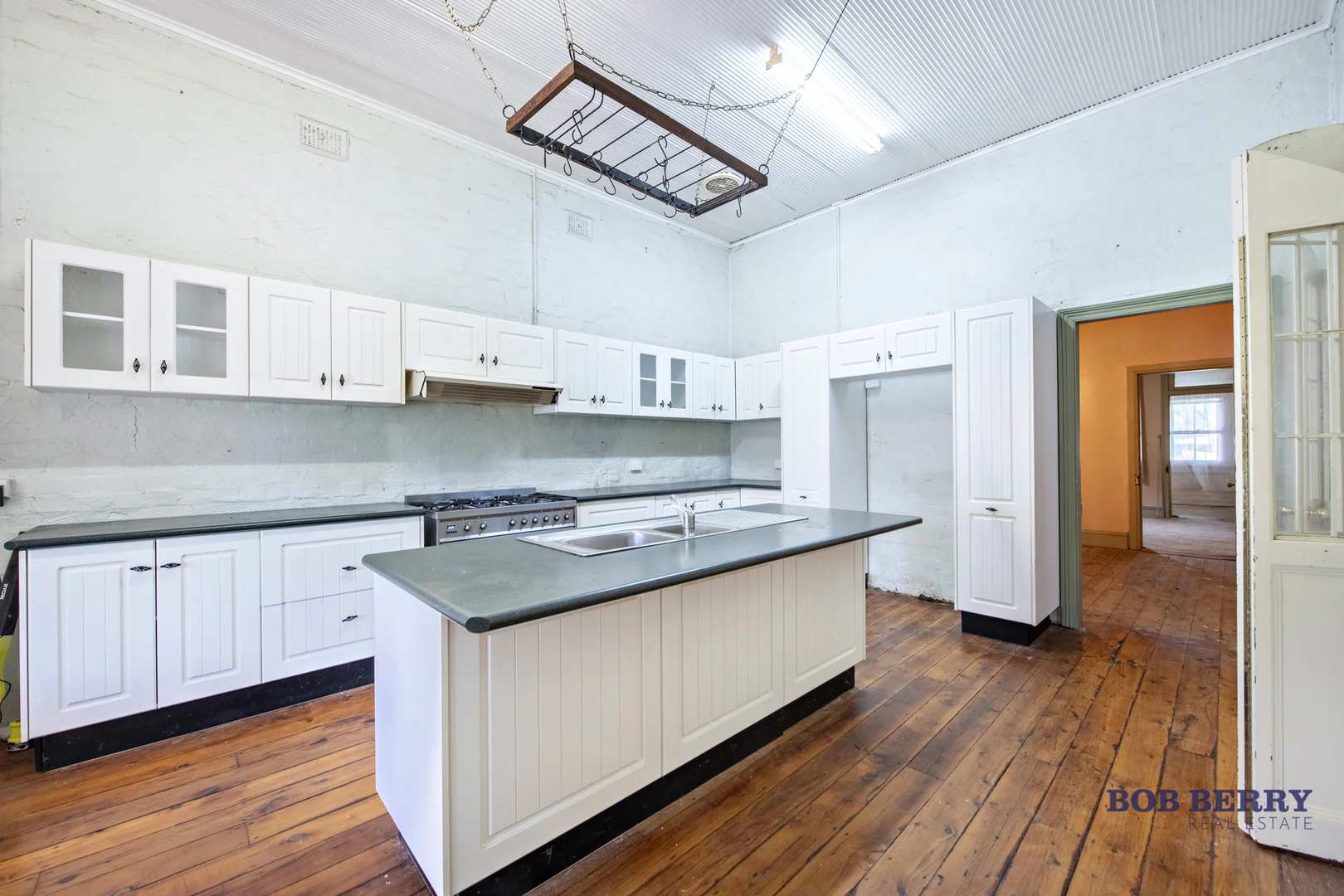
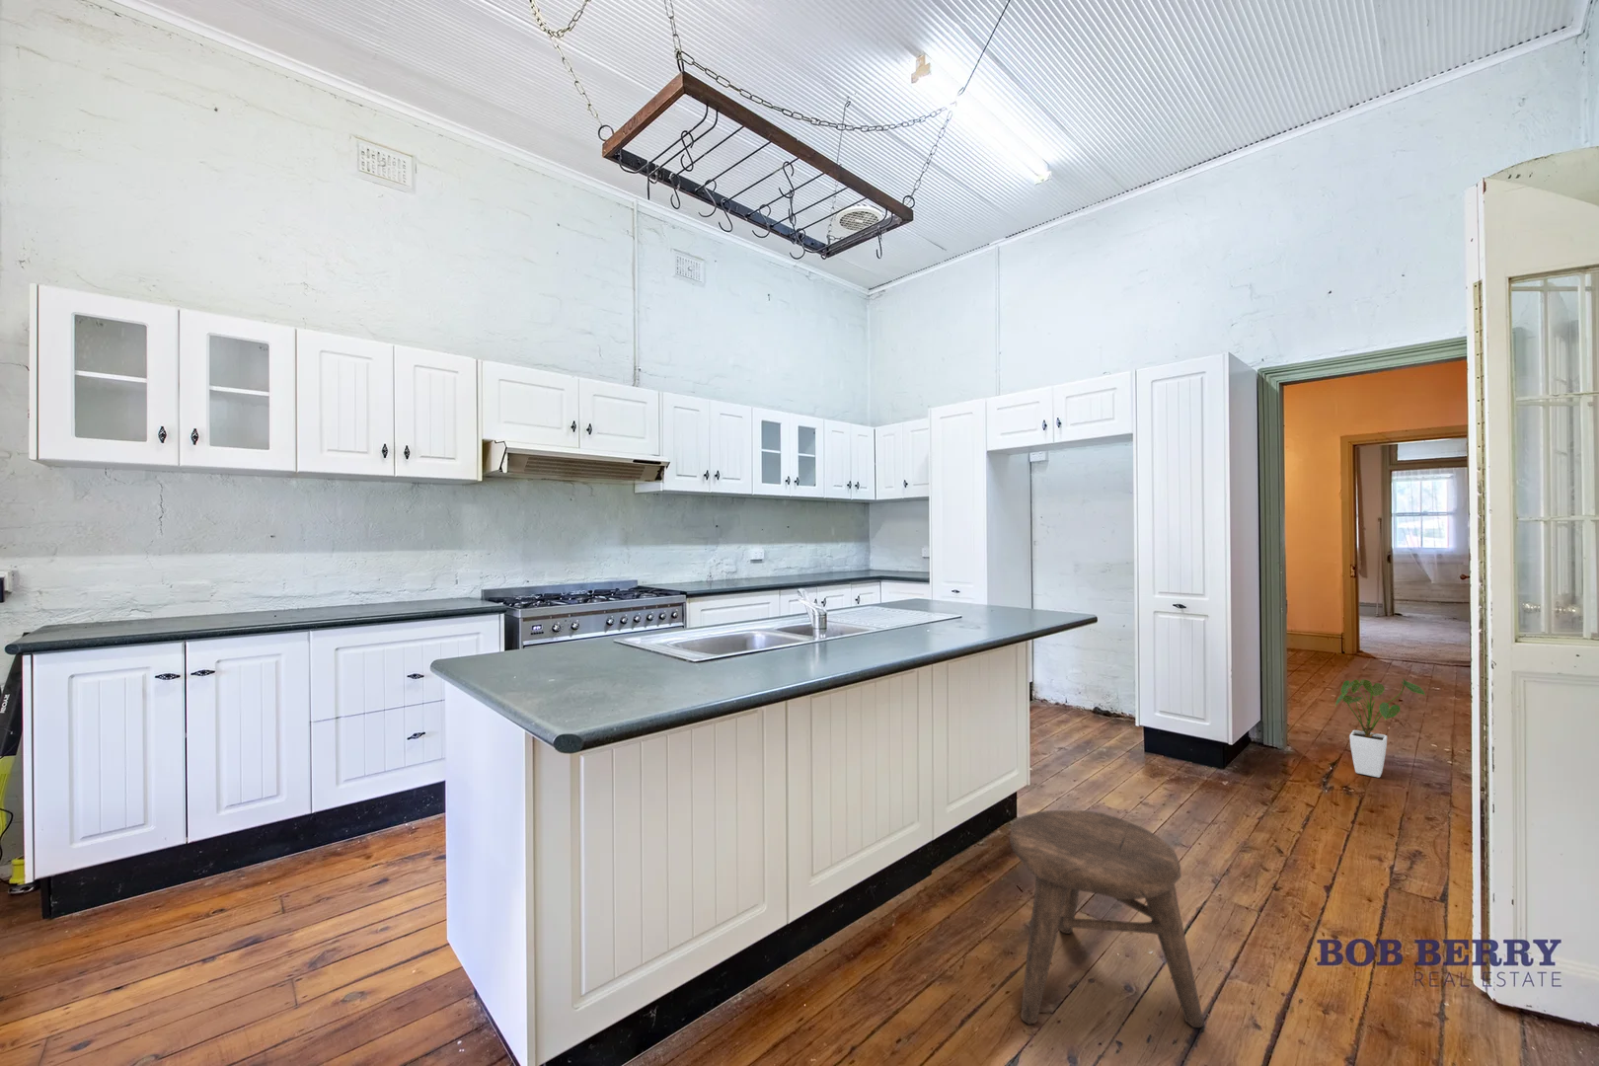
+ house plant [1335,677,1426,779]
+ stool [1009,809,1205,1028]
